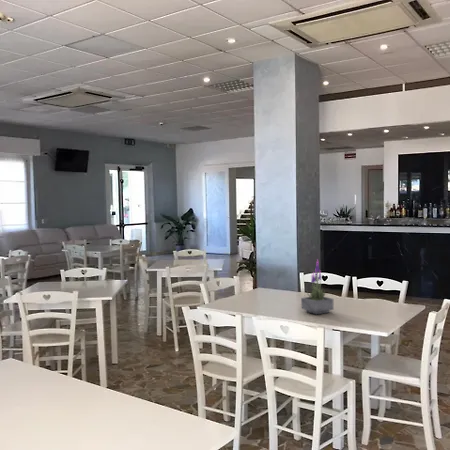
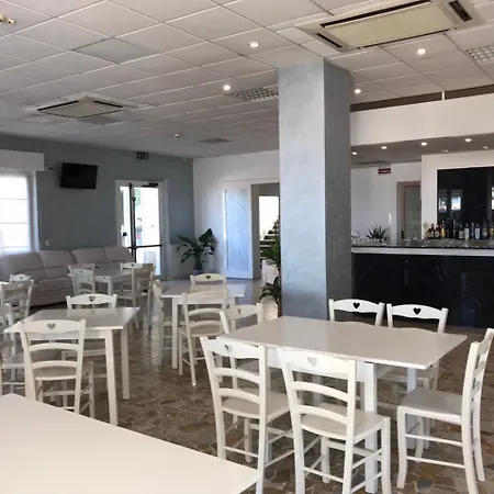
- potted plant [300,258,335,315]
